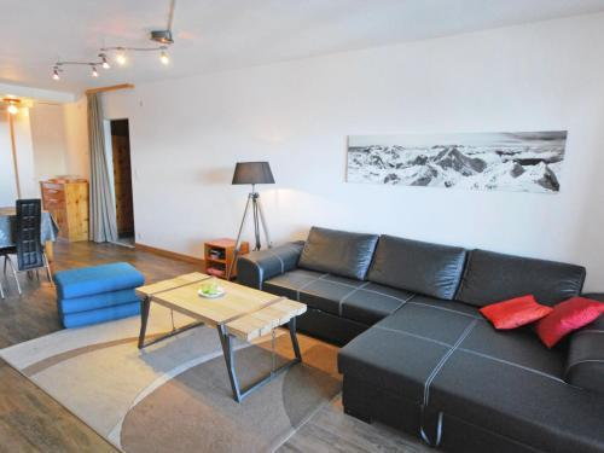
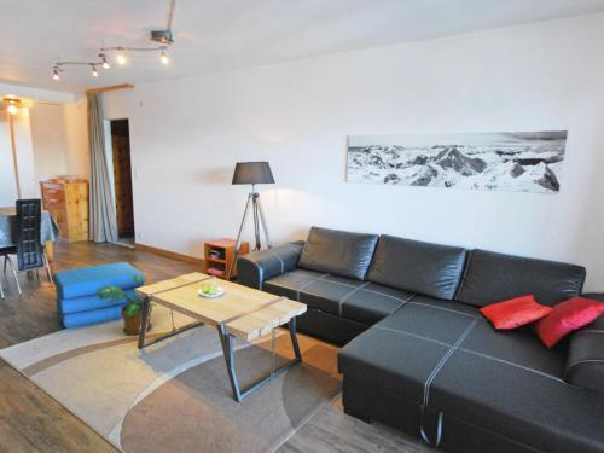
+ potted plant [95,274,158,336]
